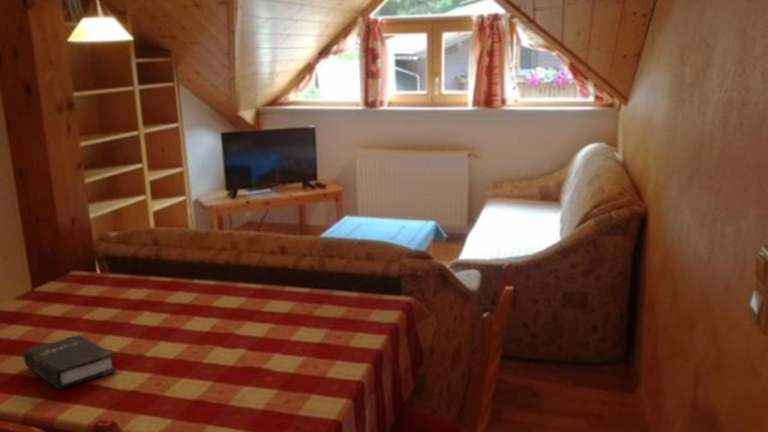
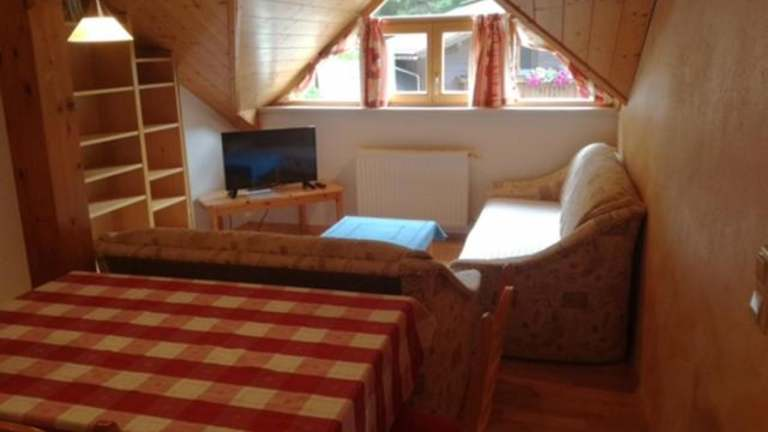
- hardback book [23,333,117,390]
